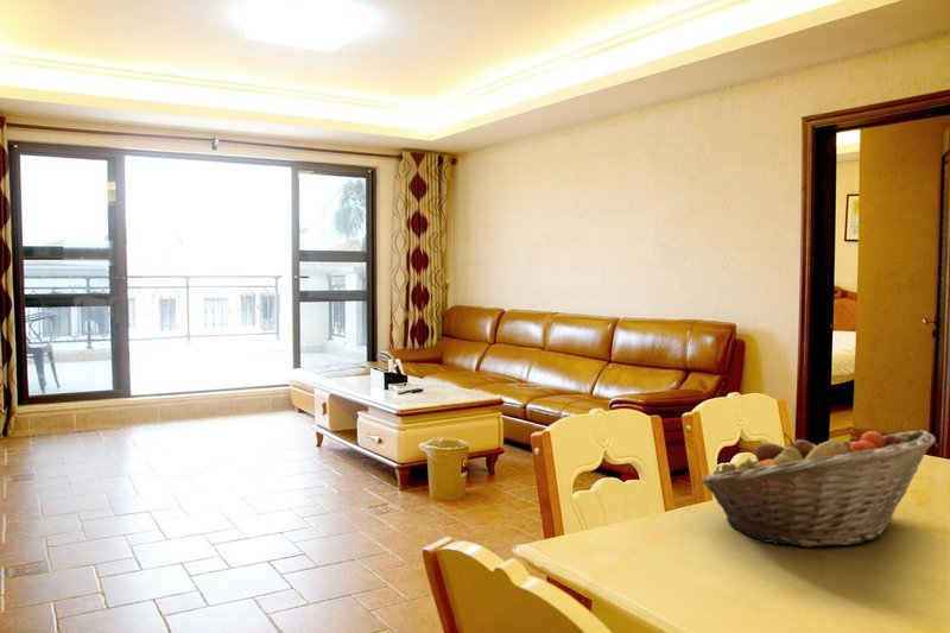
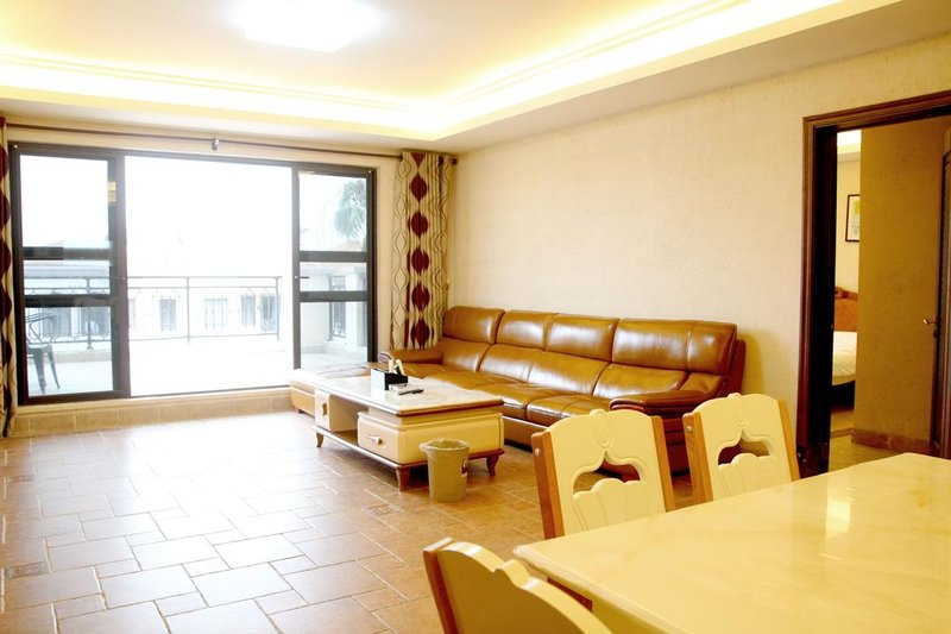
- fruit basket [701,429,937,549]
